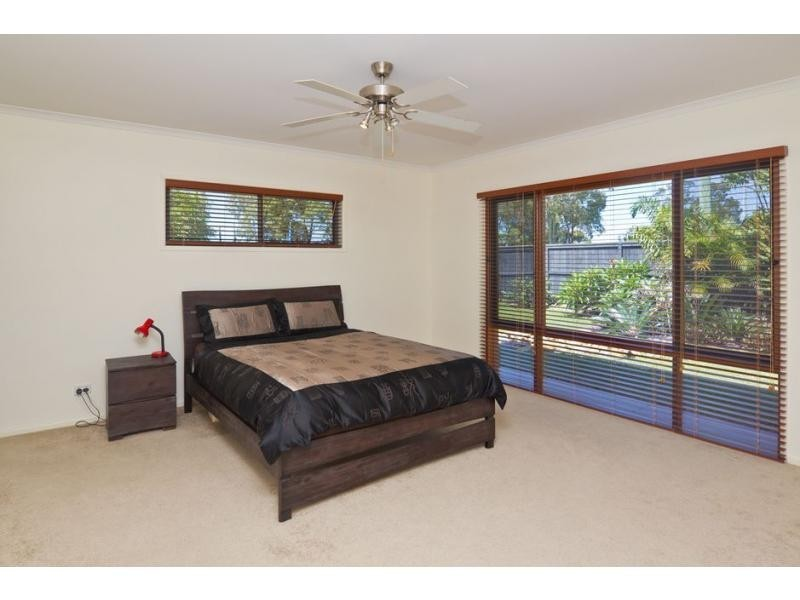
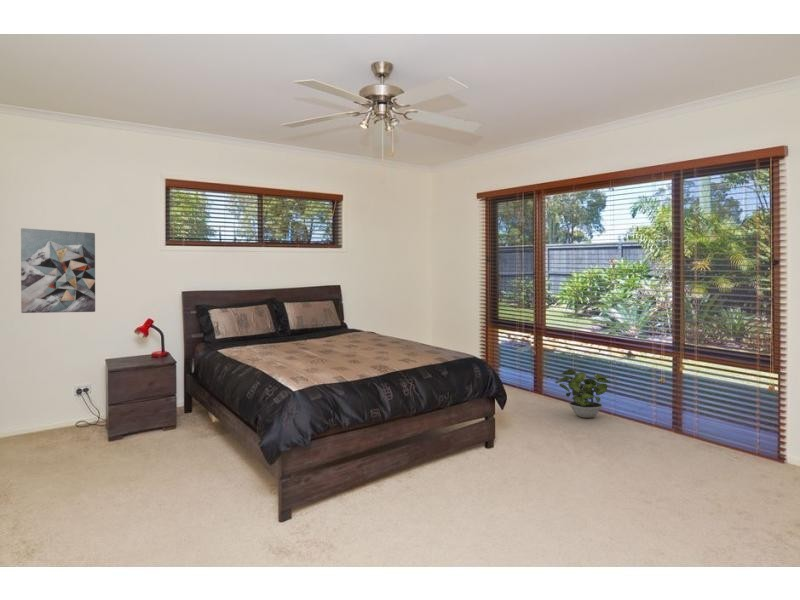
+ wall art [20,227,96,314]
+ potted plant [554,368,610,419]
